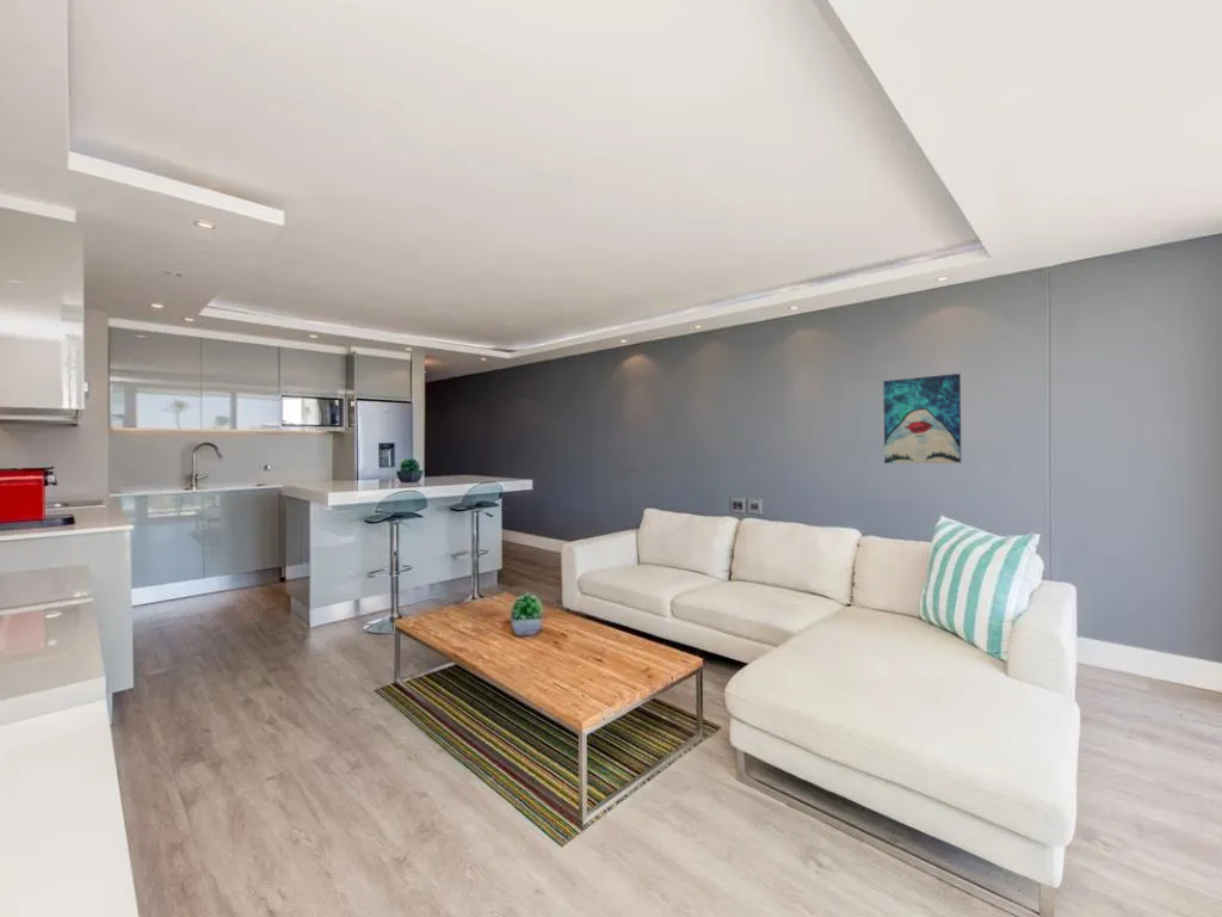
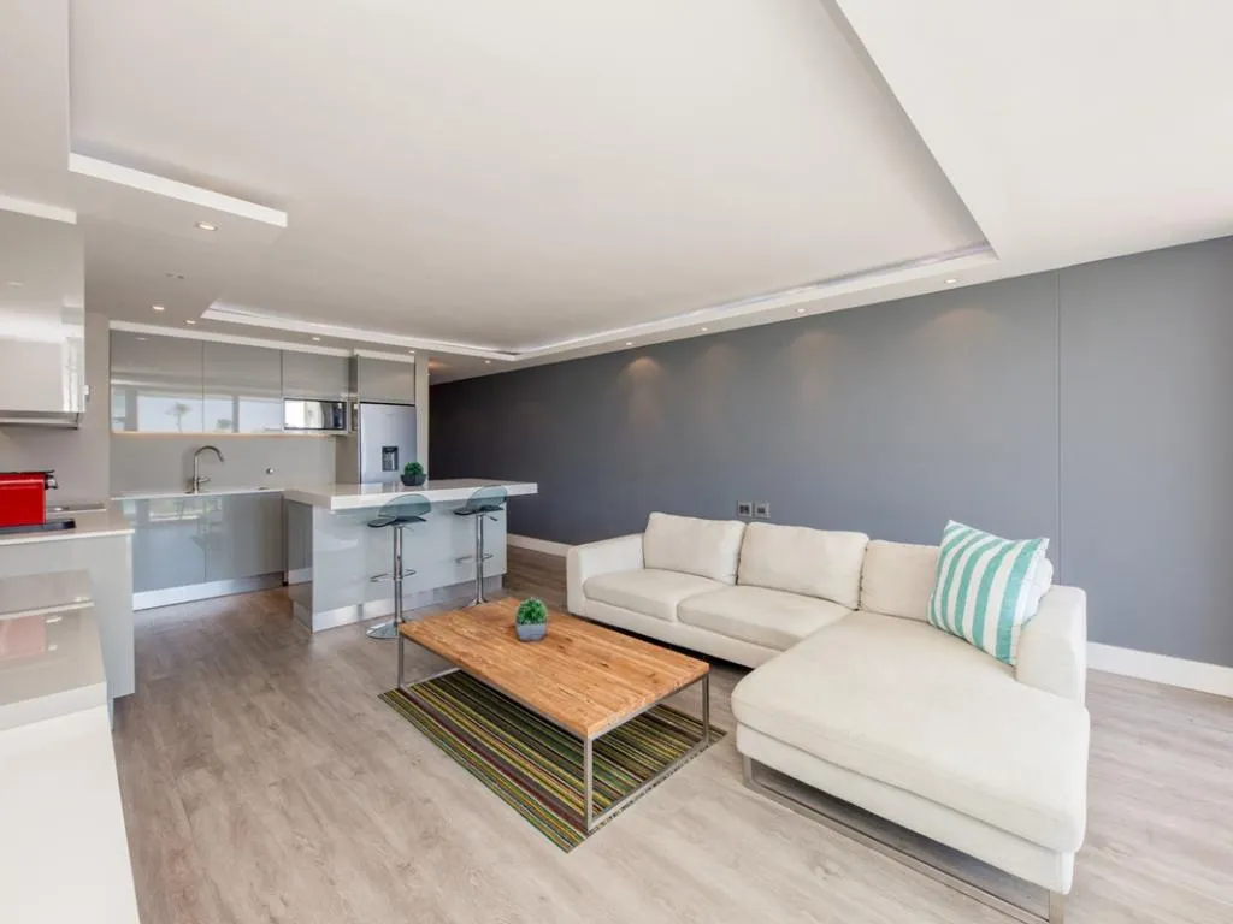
- wall art [882,373,962,464]
